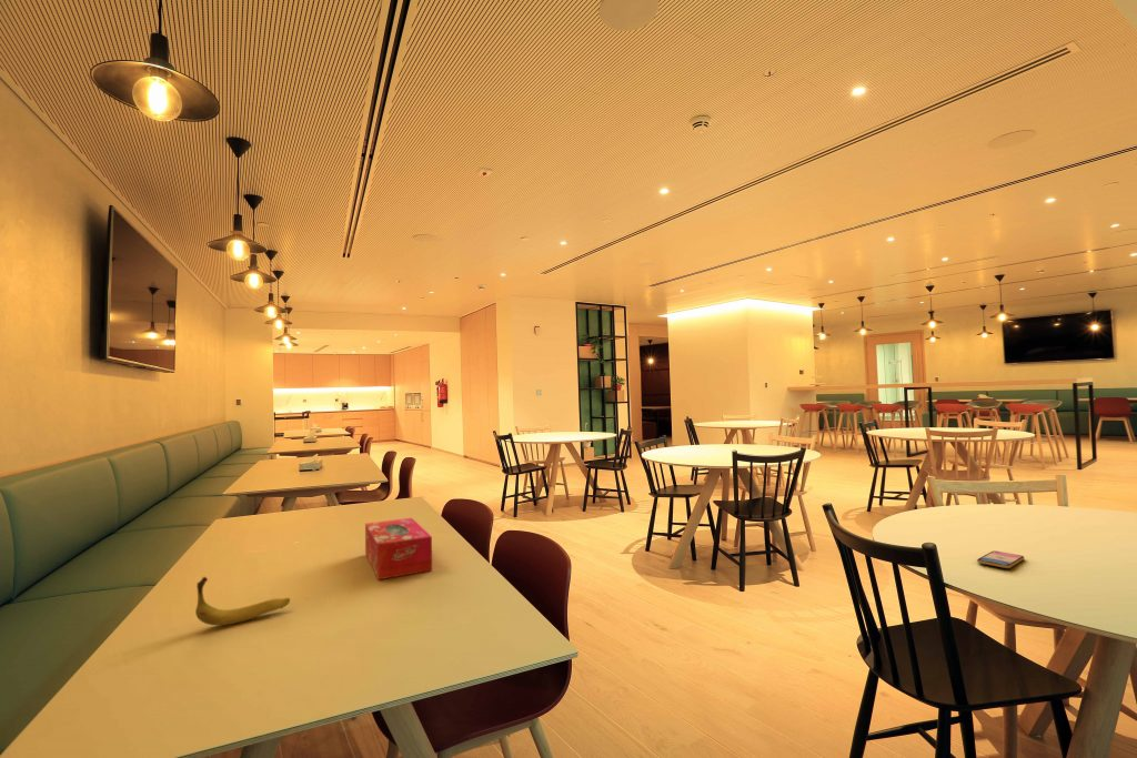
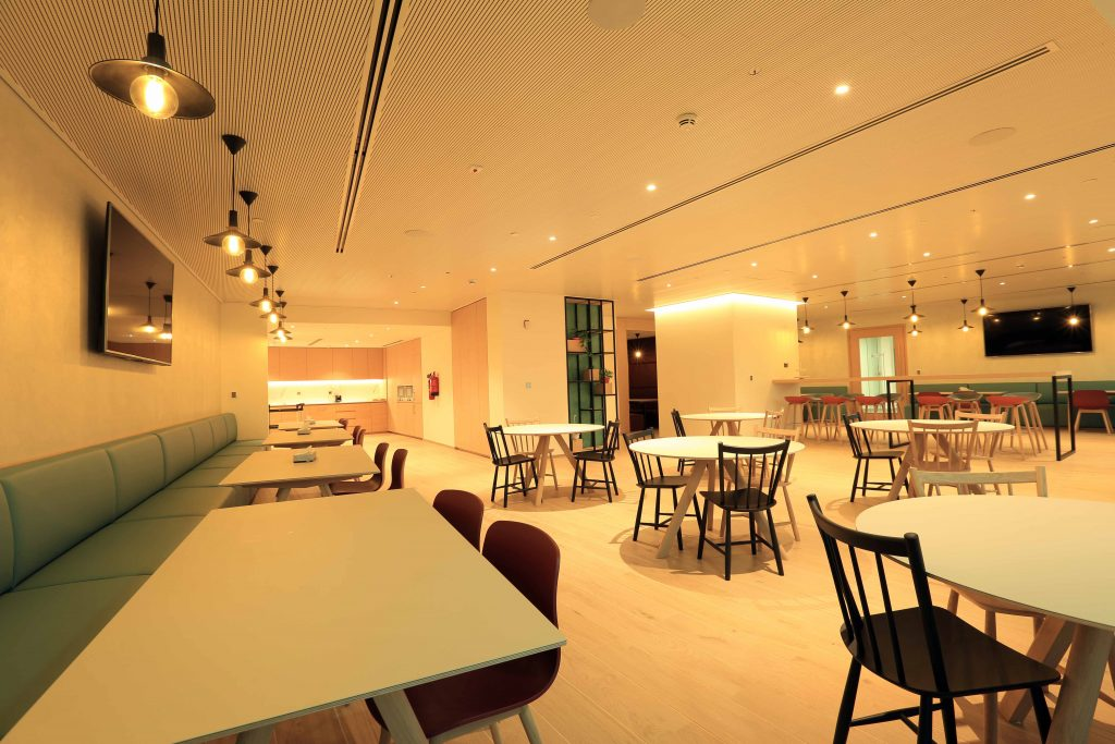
- smartphone [976,549,1025,569]
- banana [194,576,291,626]
- tissue box [364,517,433,580]
